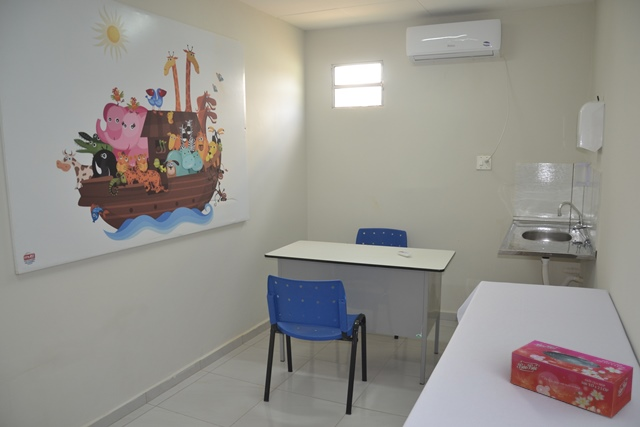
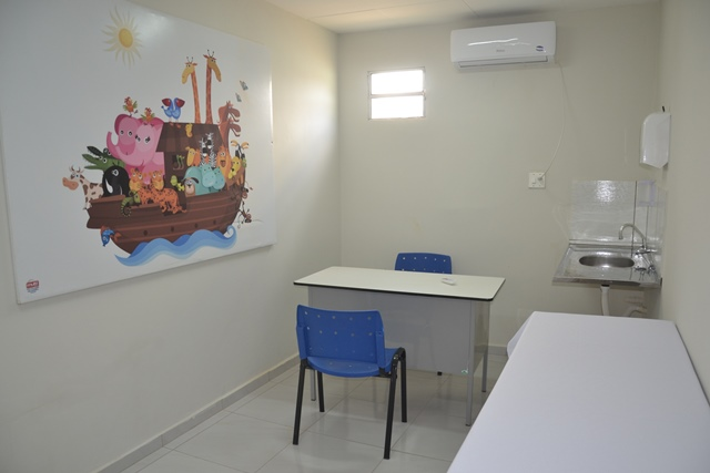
- tissue box [510,339,634,419]
